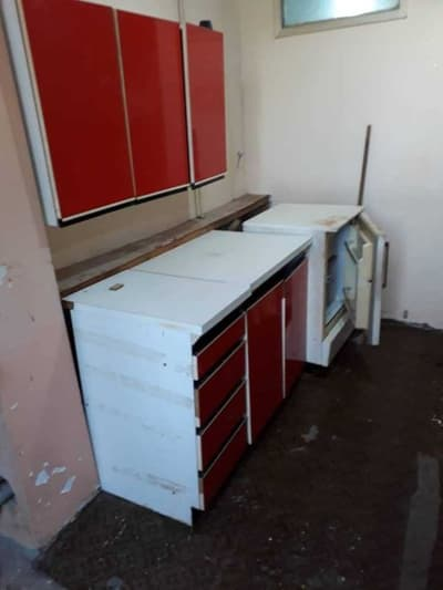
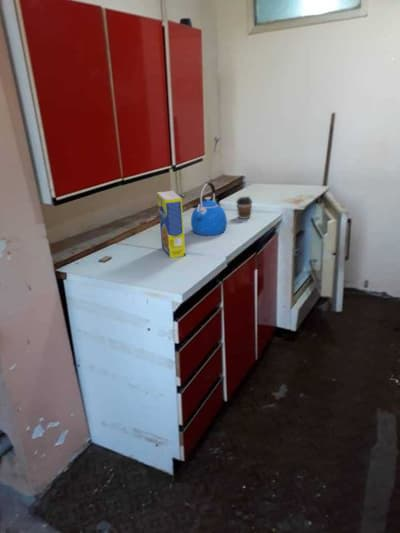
+ coffee cup [235,195,253,220]
+ legume [156,189,187,259]
+ kettle [190,182,228,236]
